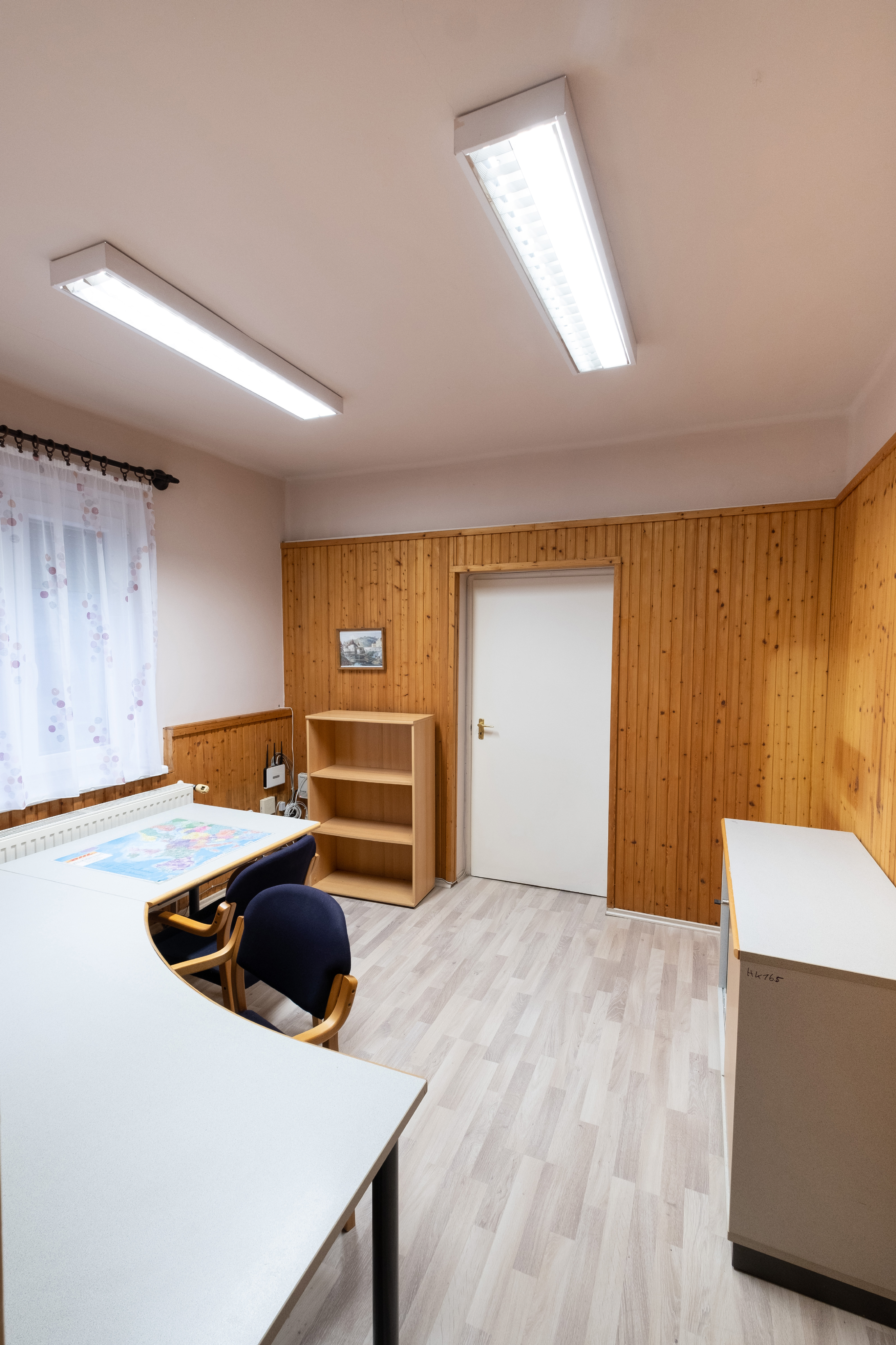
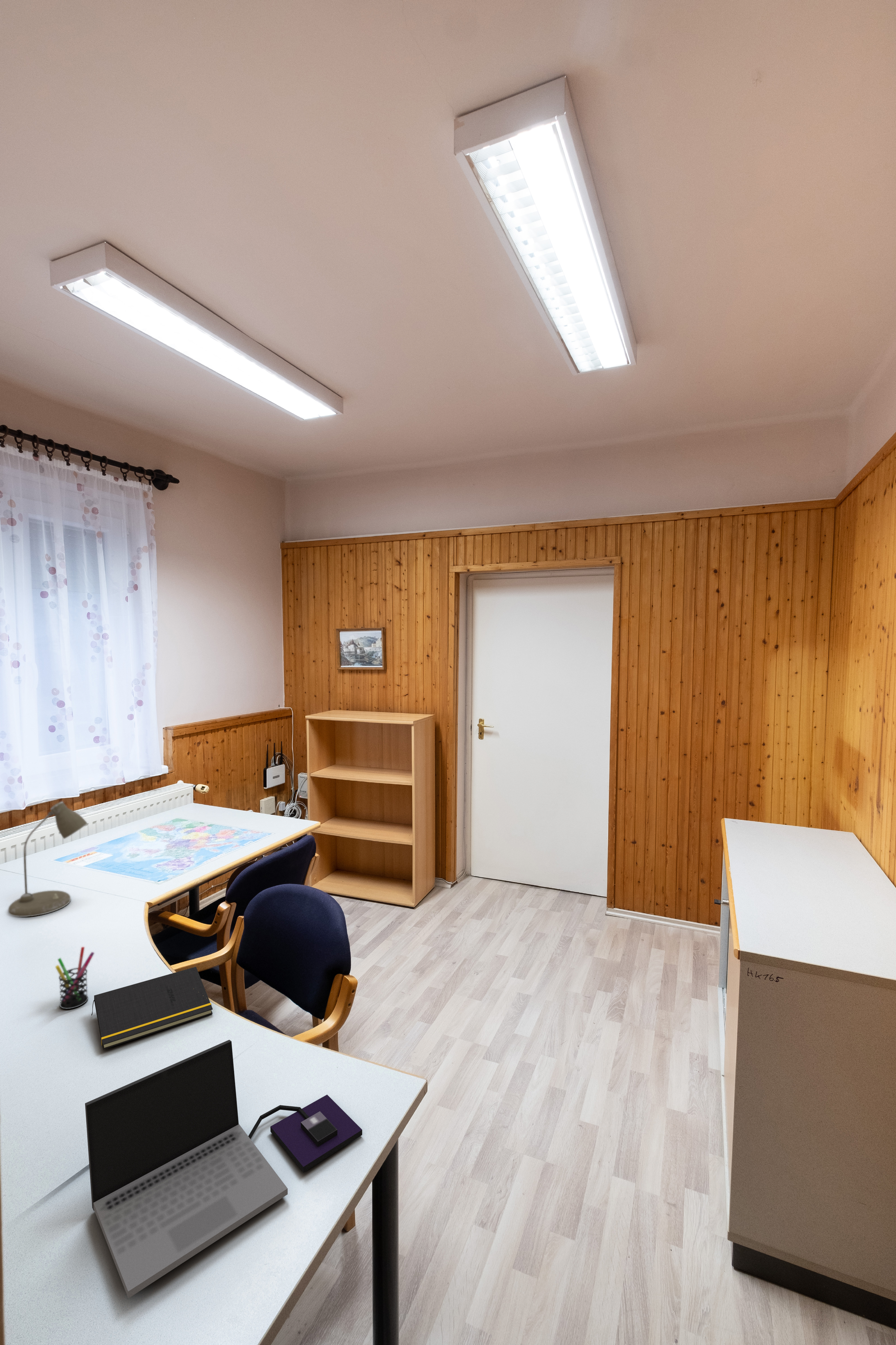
+ notepad [91,966,213,1050]
+ desk lamp [8,801,88,917]
+ pen holder [55,946,95,1009]
+ laptop computer [85,1040,363,1299]
